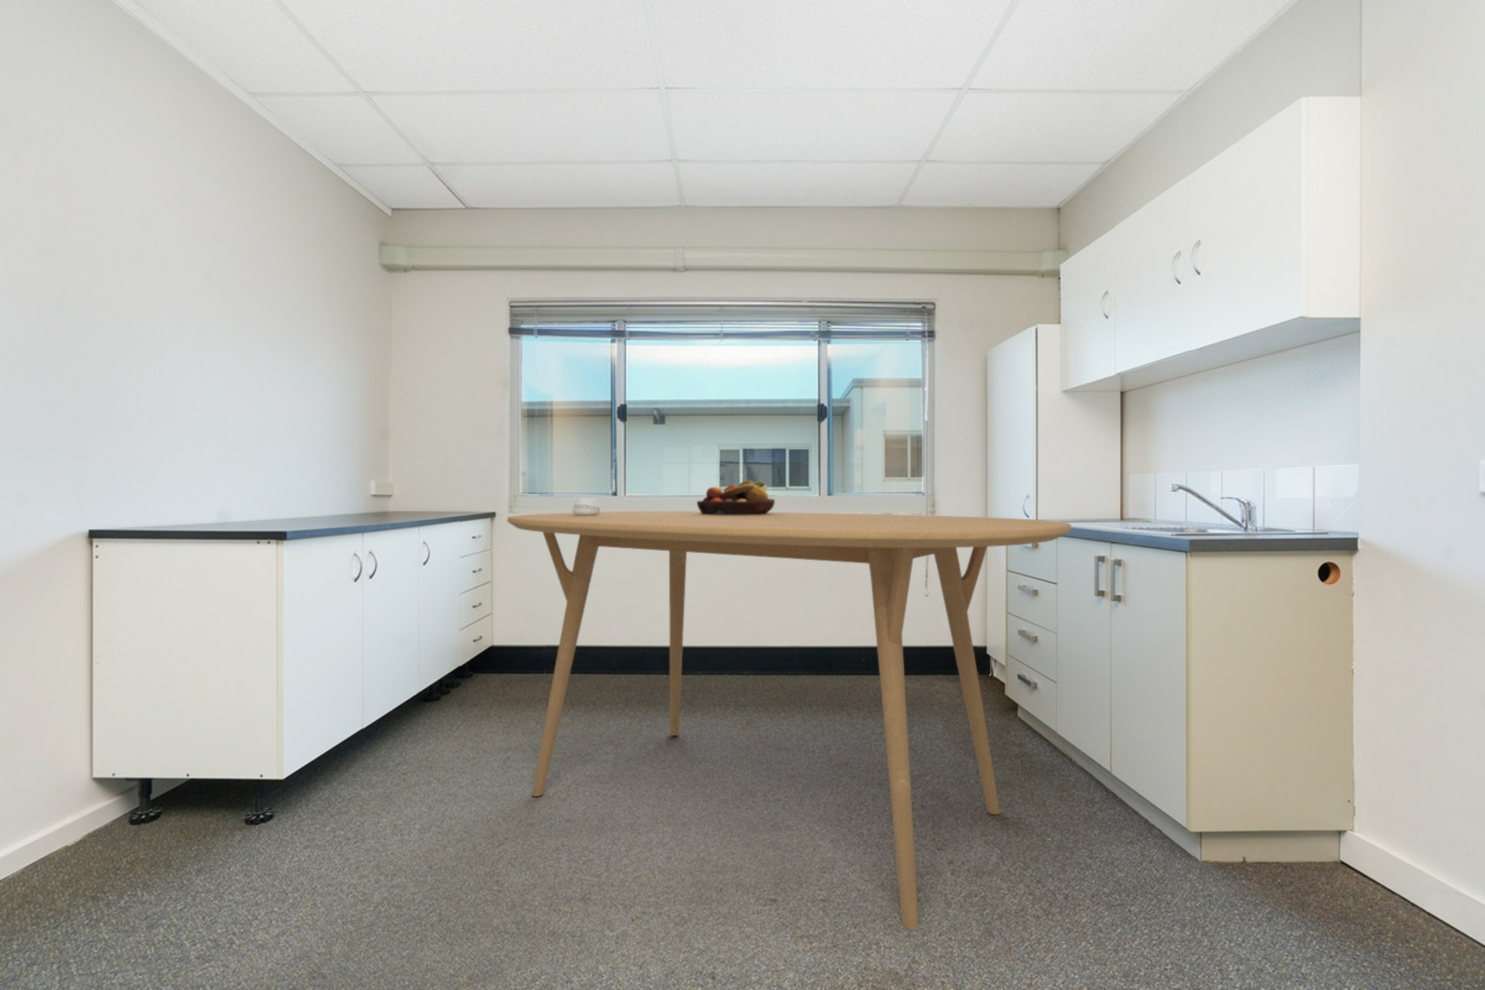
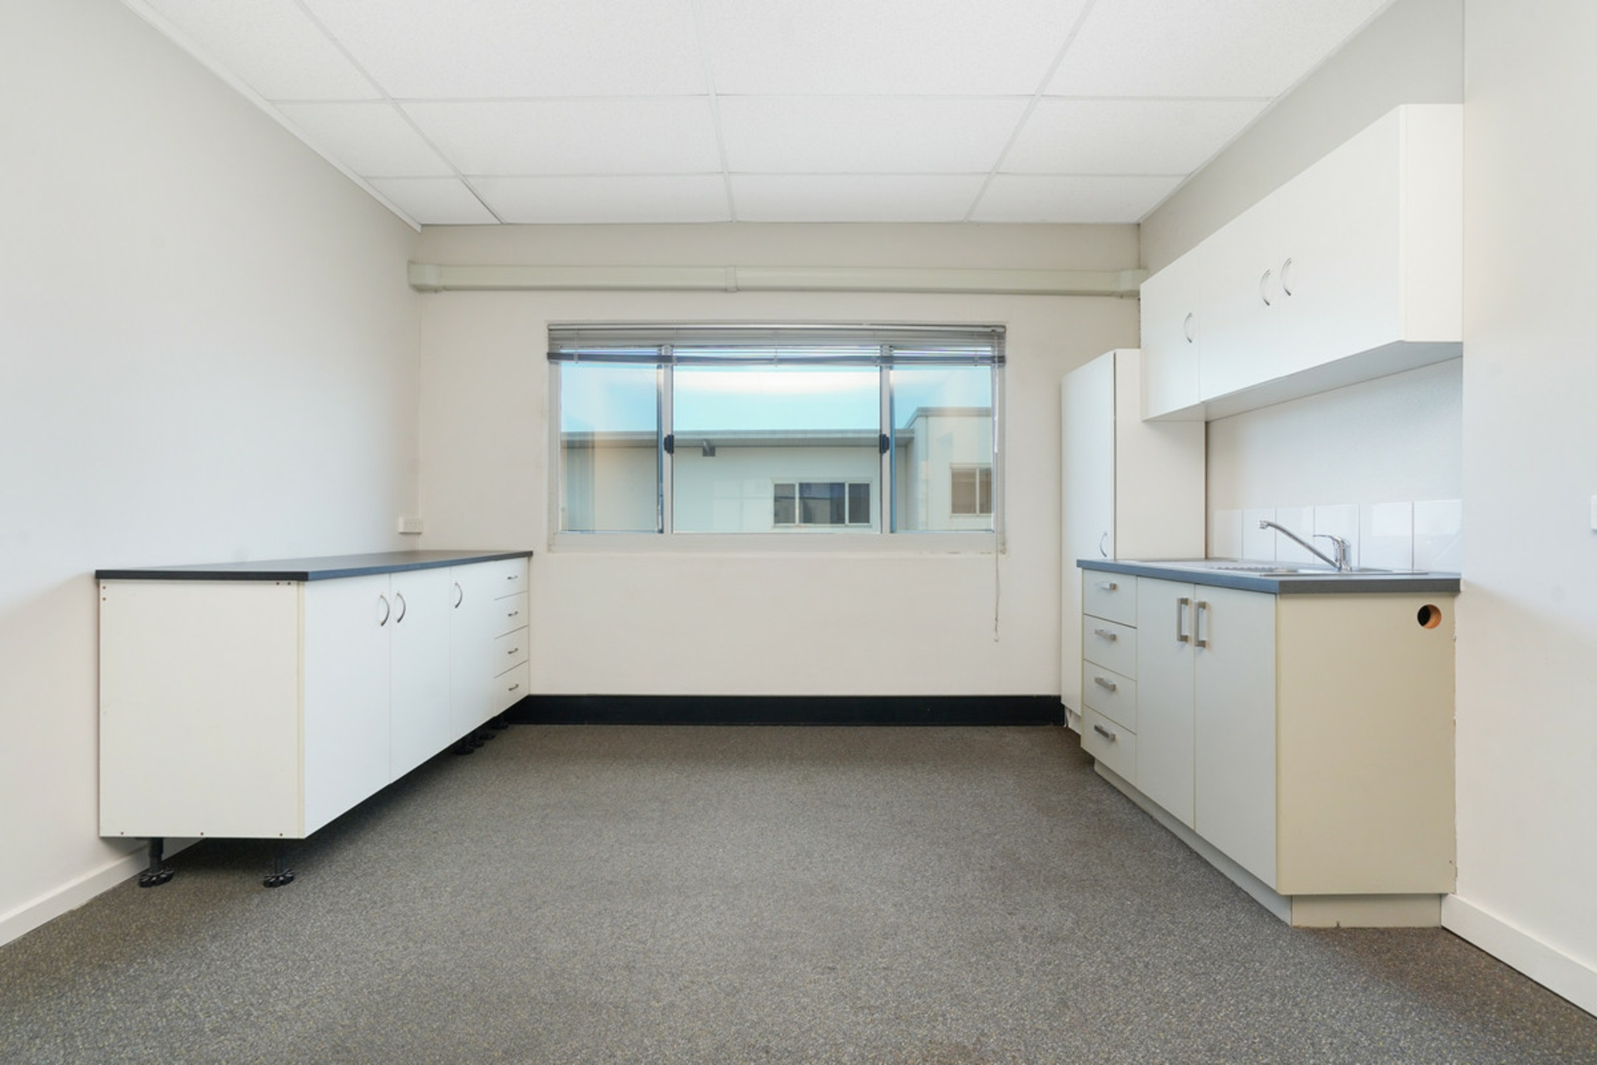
- fruit bowl [696,480,776,515]
- dining table [506,510,1072,929]
- mug [571,497,601,516]
